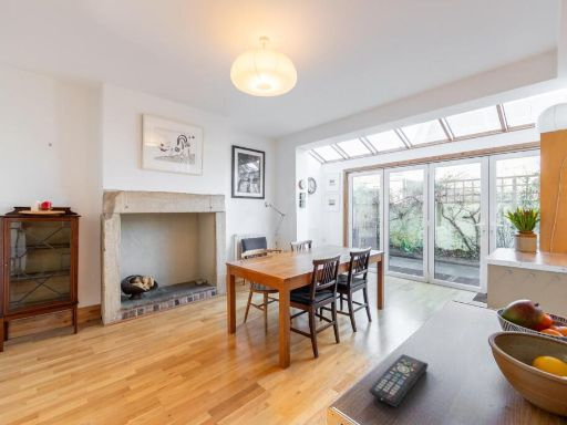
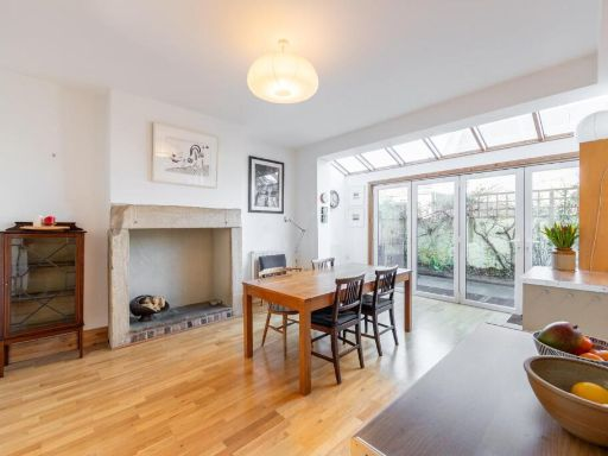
- remote control [368,353,430,408]
